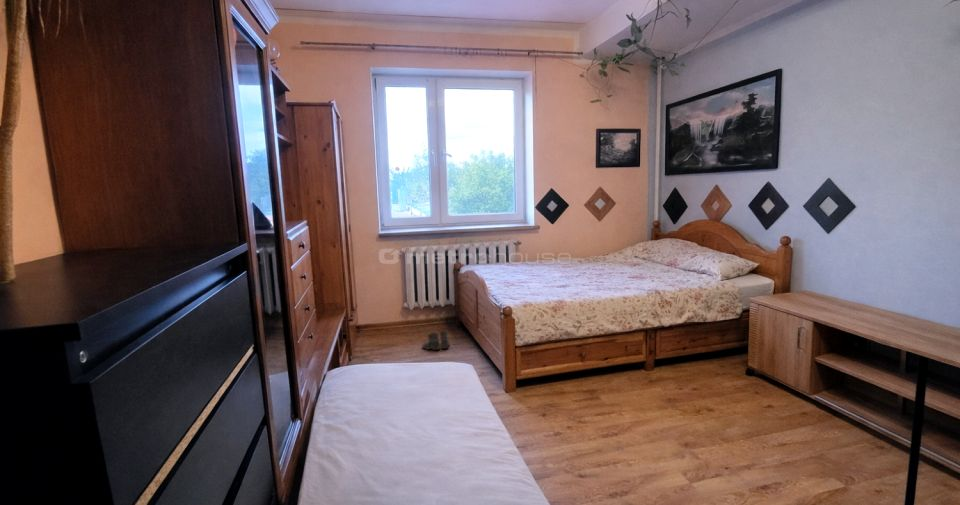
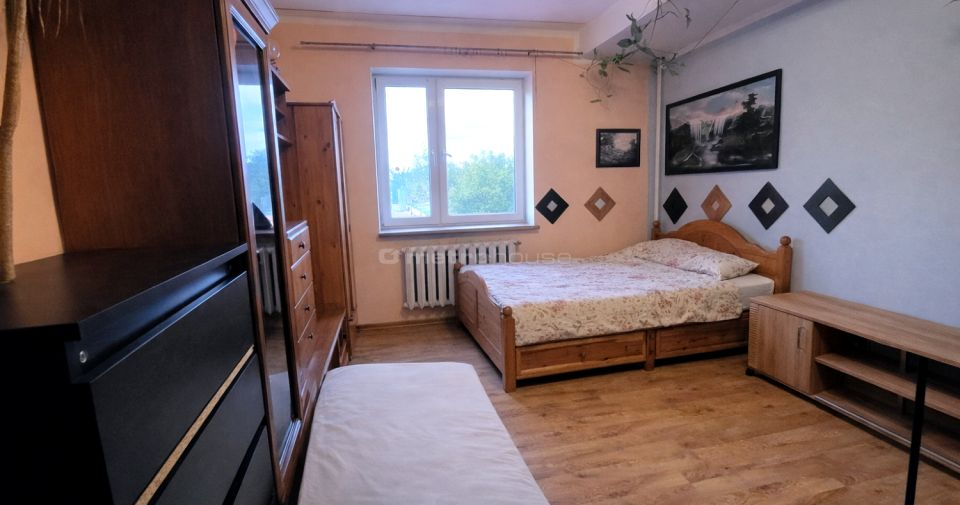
- boots [421,330,450,351]
